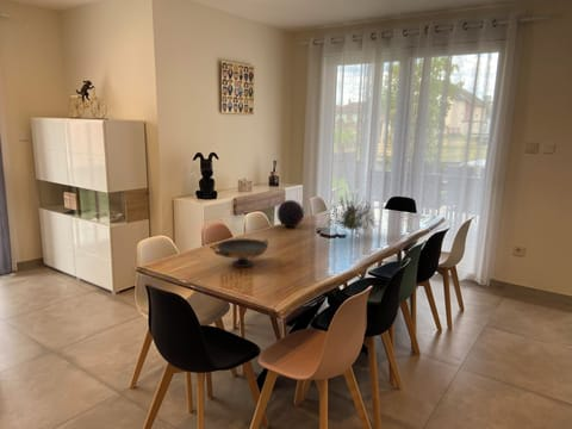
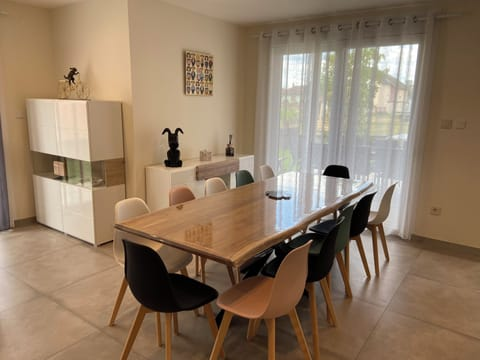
- plant [322,191,381,236]
- decorative bowl [213,237,269,268]
- decorative orb [276,199,305,229]
